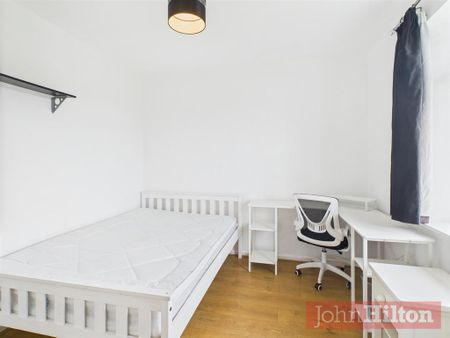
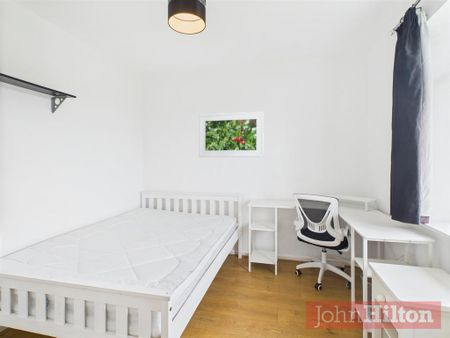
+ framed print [198,111,265,158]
